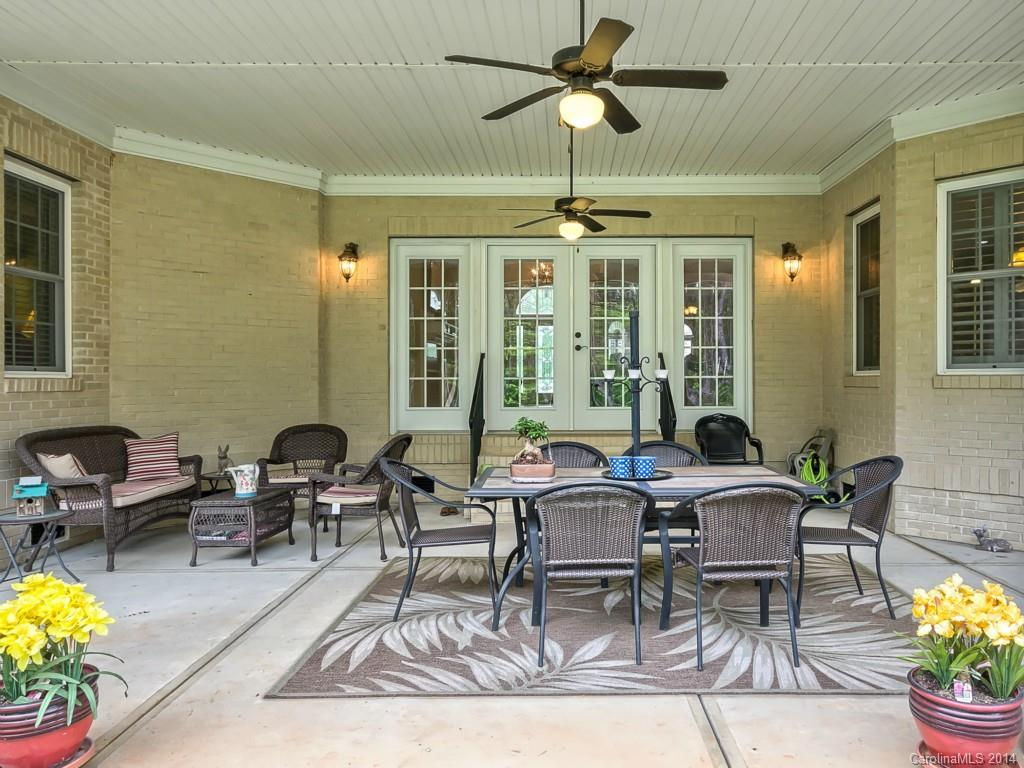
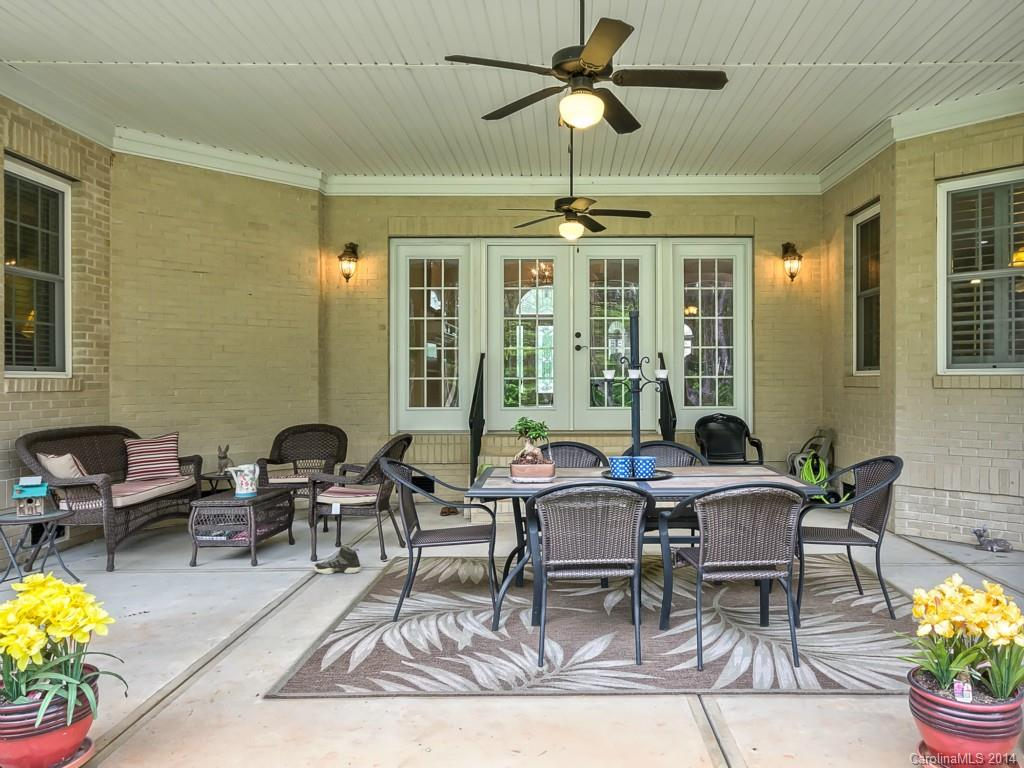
+ sneaker [313,544,362,575]
